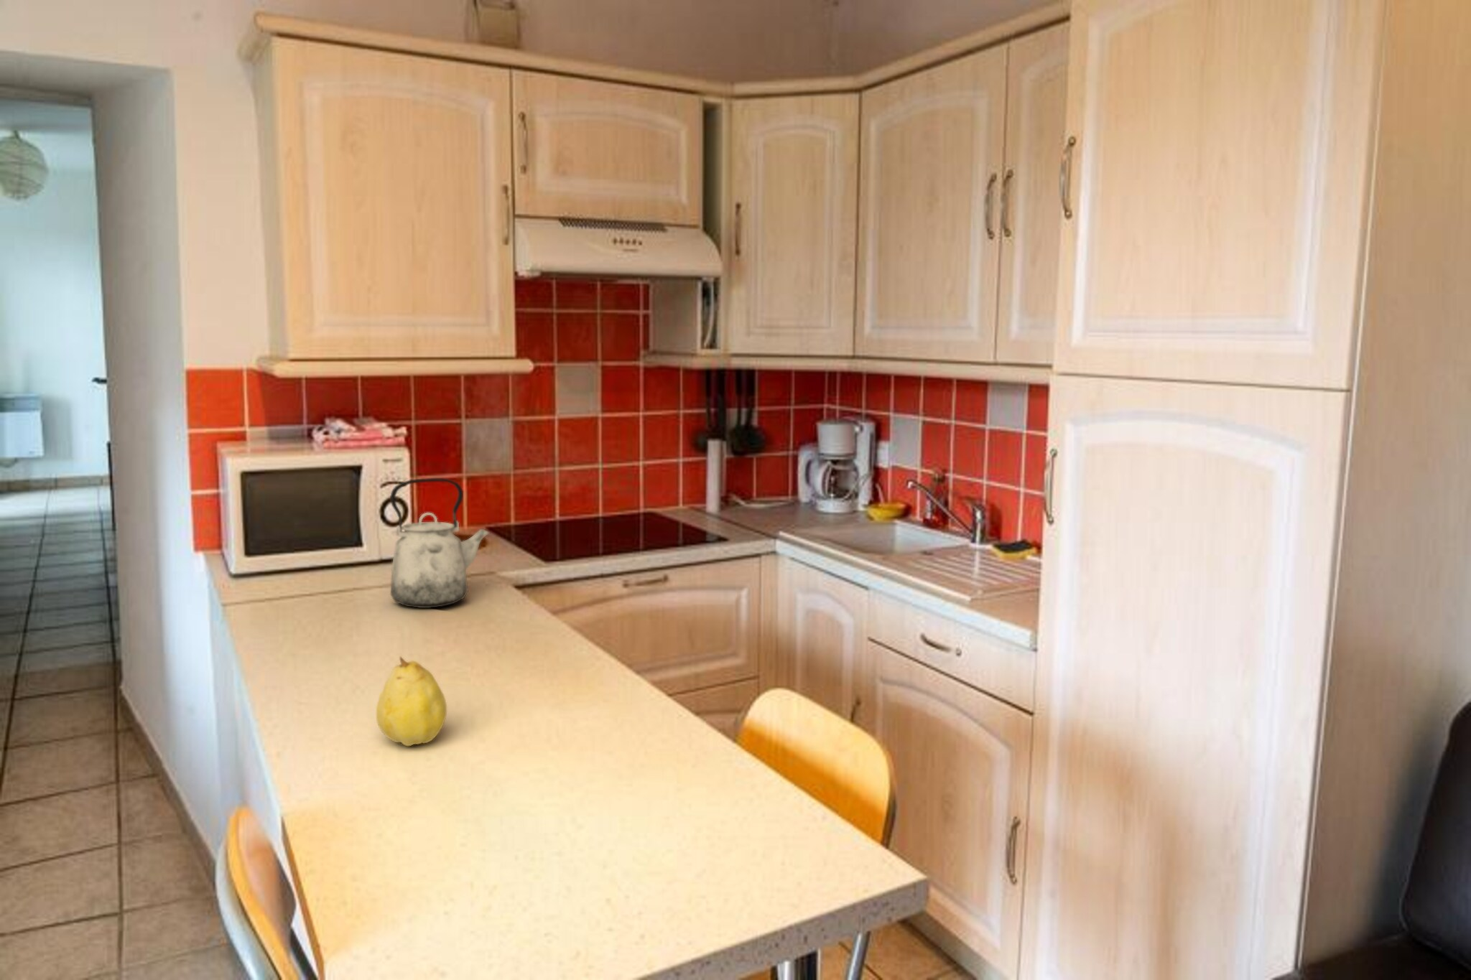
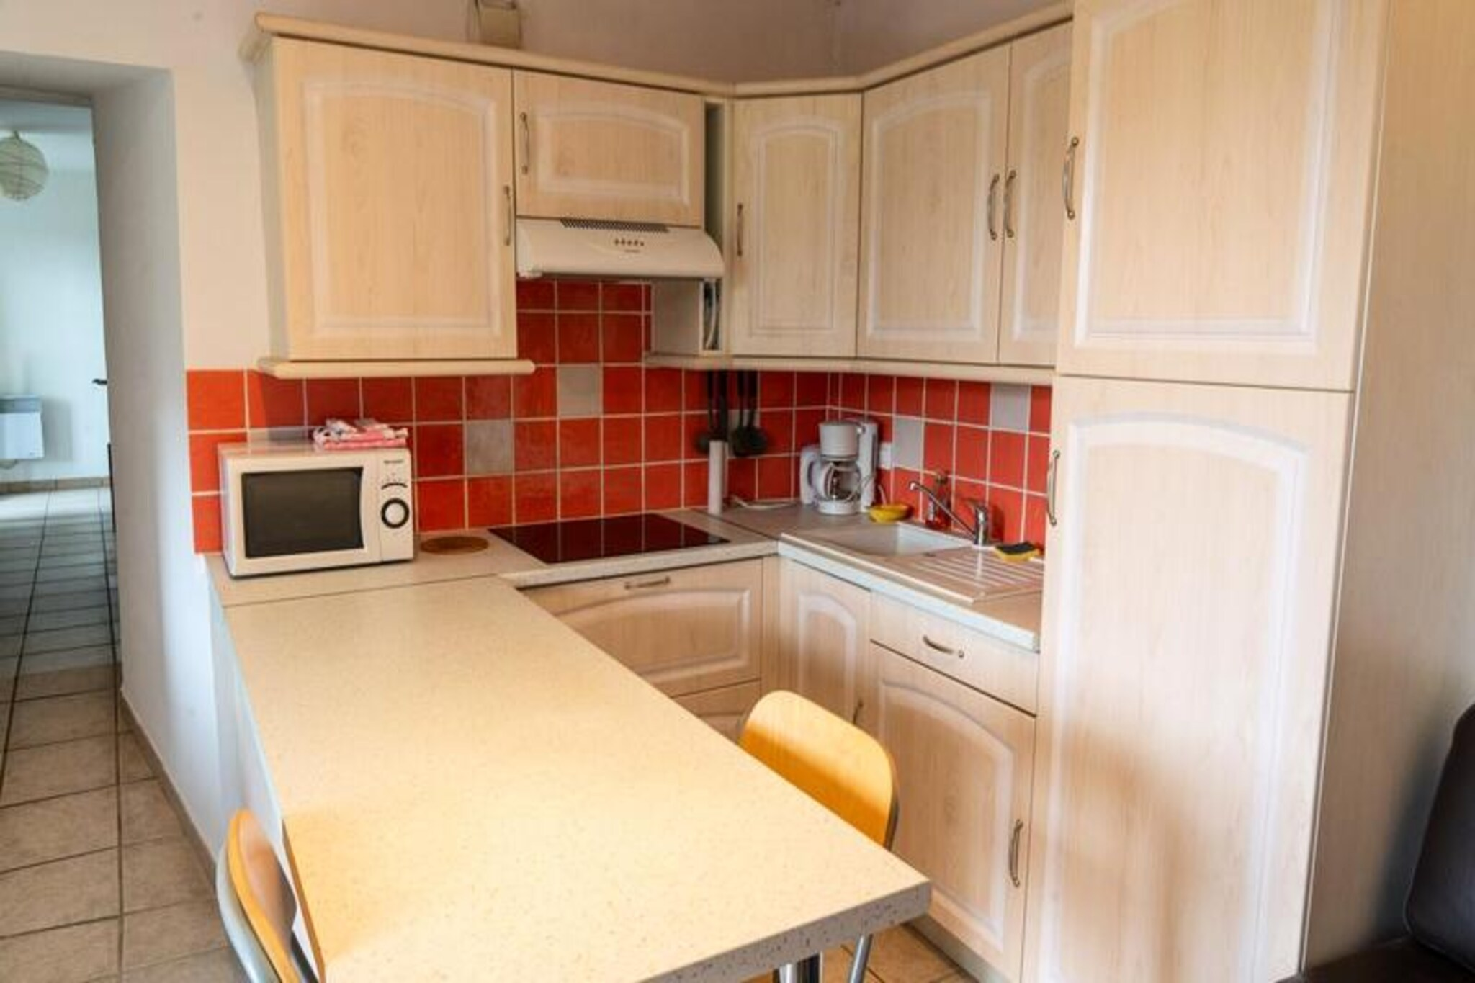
- kettle [389,478,491,609]
- fruit [375,655,447,747]
